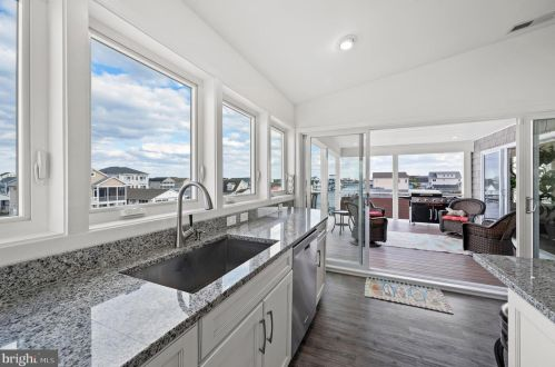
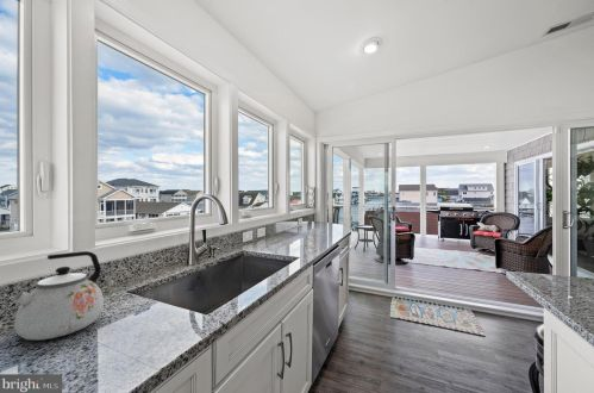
+ kettle [12,250,105,342]
